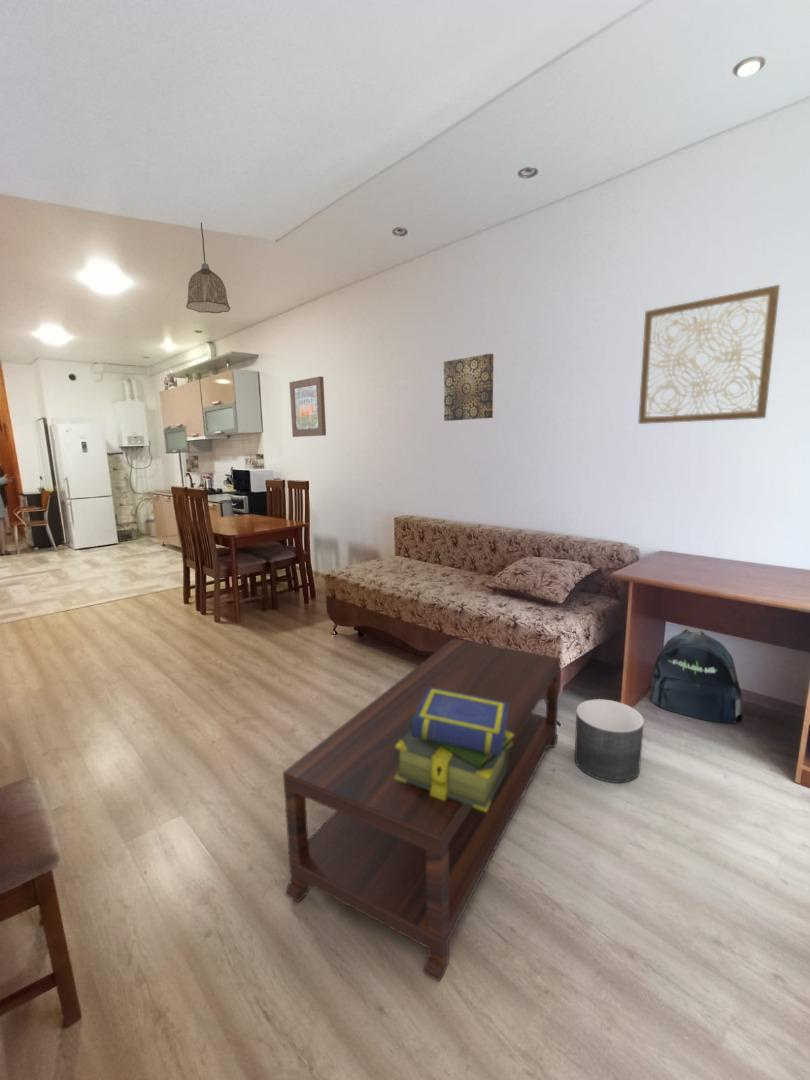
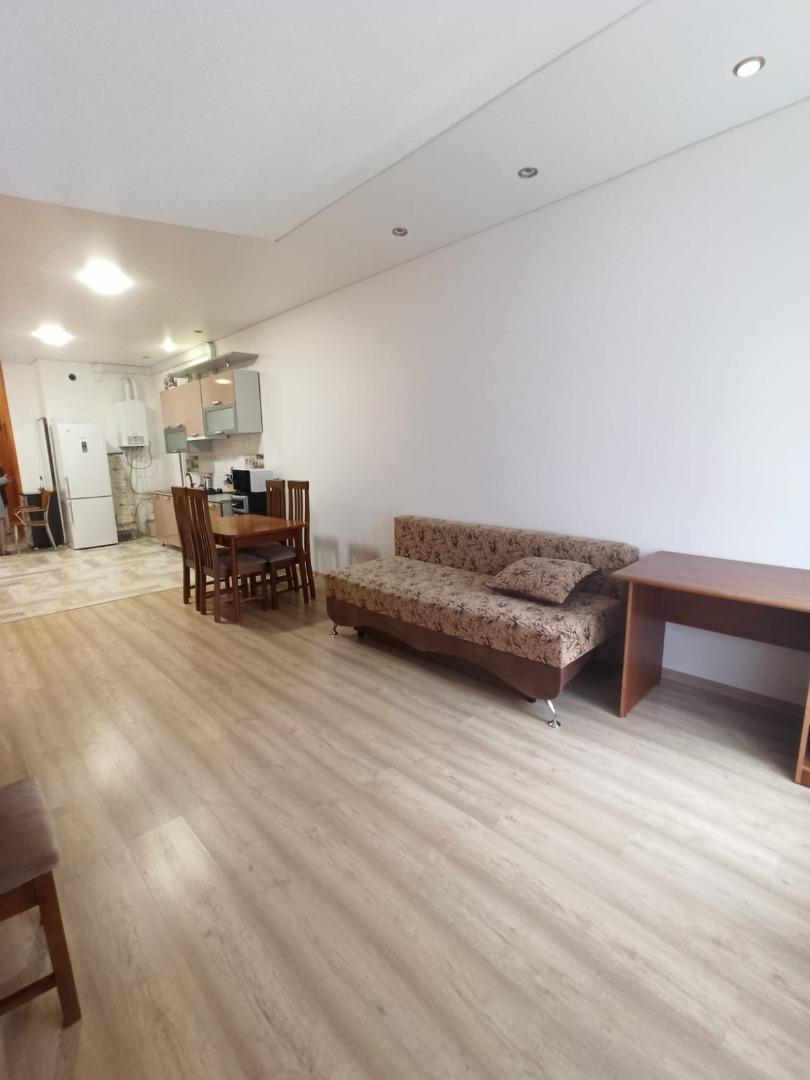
- wall art [443,353,495,422]
- planter [574,698,645,784]
- wall art [637,284,781,425]
- coffee table [282,637,561,983]
- pendant lamp [185,222,231,314]
- stack of books [395,687,514,812]
- backpack [649,628,743,724]
- wall art [288,375,327,438]
